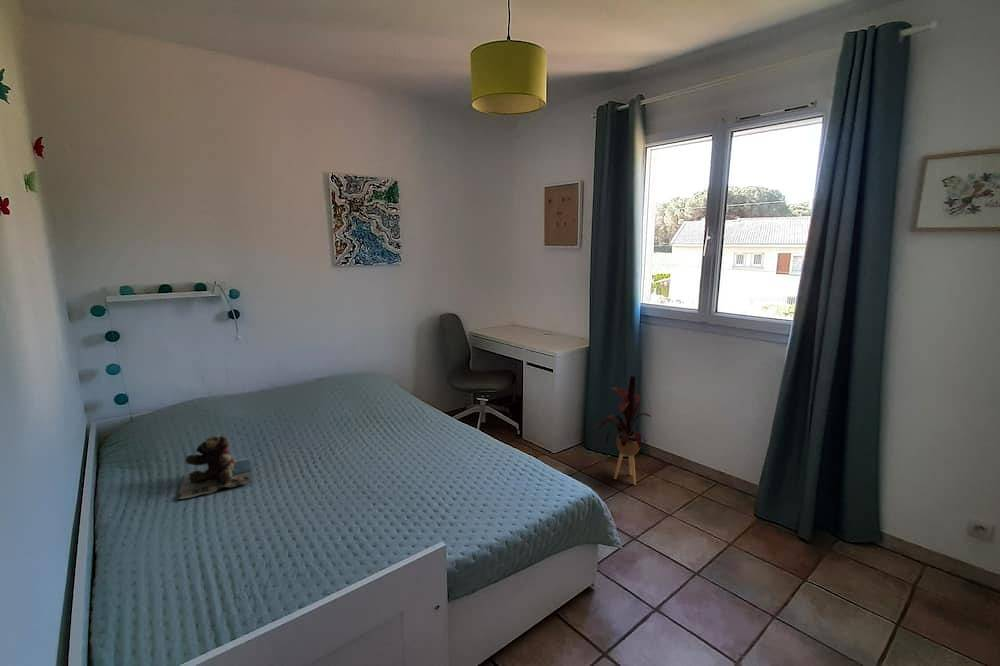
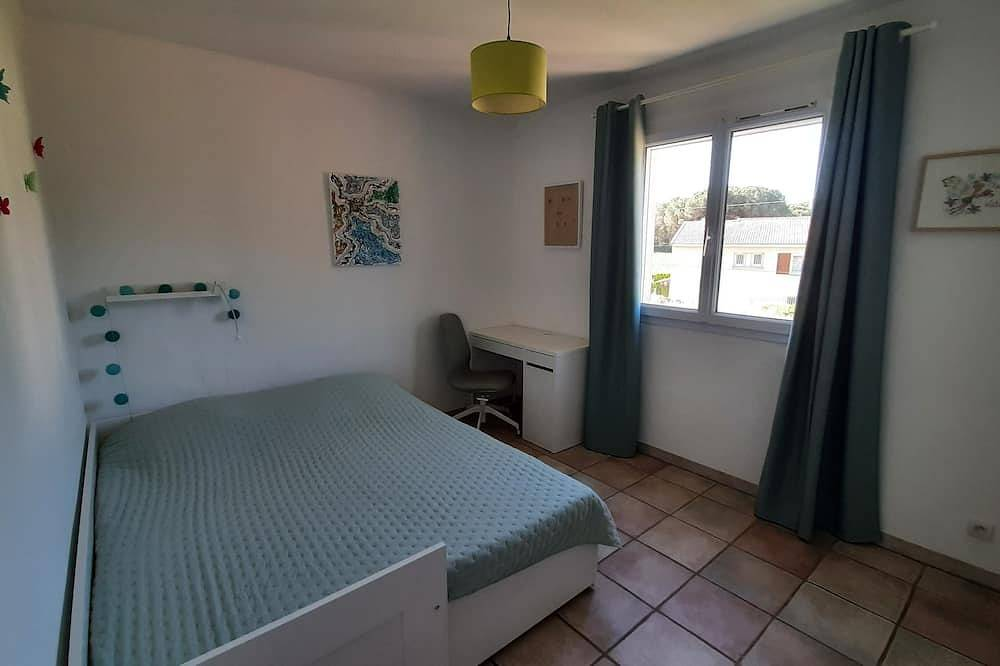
- house plant [589,374,653,486]
- teddy bear [176,435,253,500]
